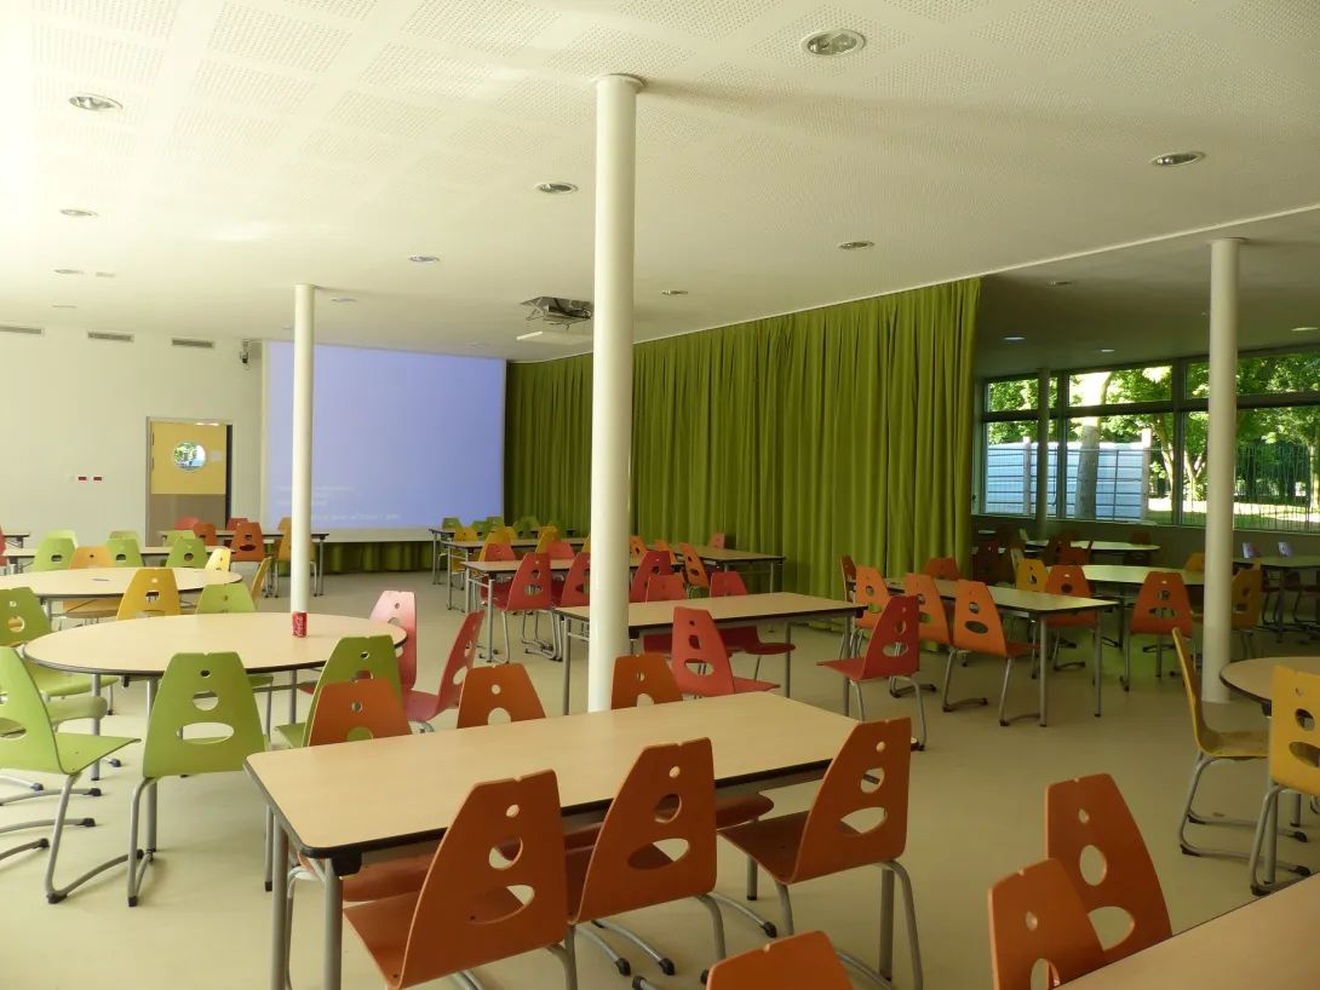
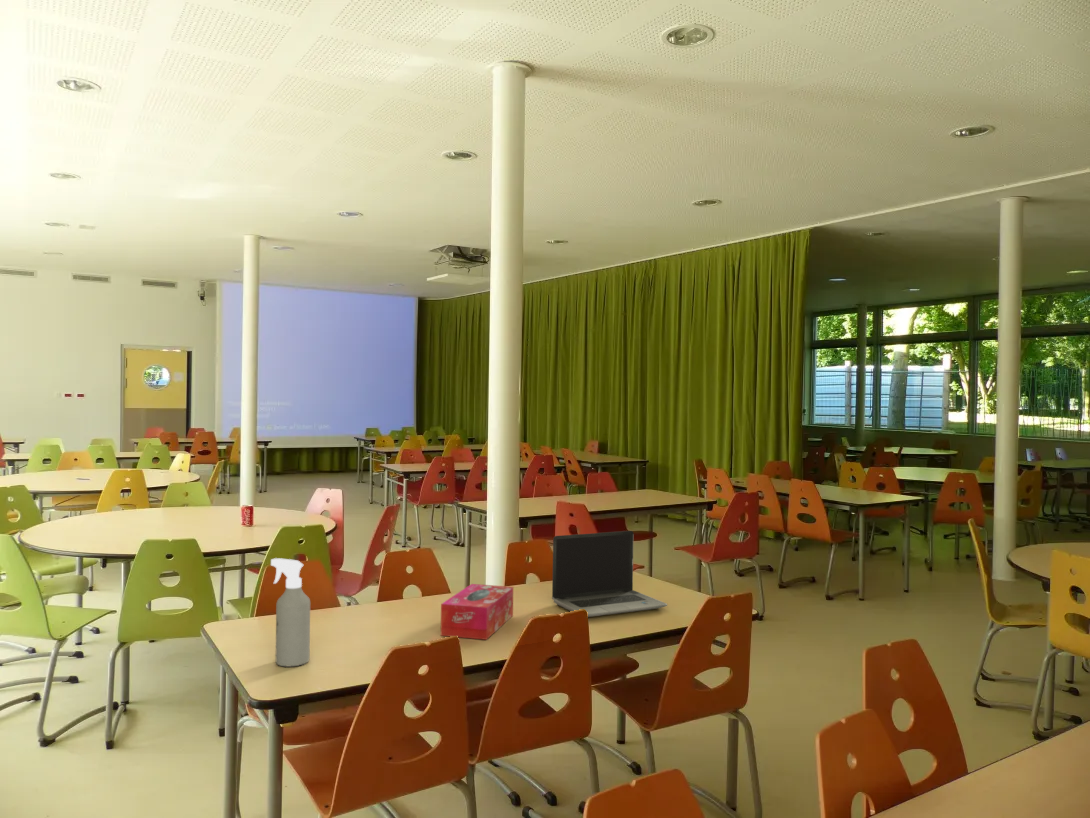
+ tissue box [440,583,514,641]
+ spray bottle [270,557,311,668]
+ laptop computer [551,530,668,618]
